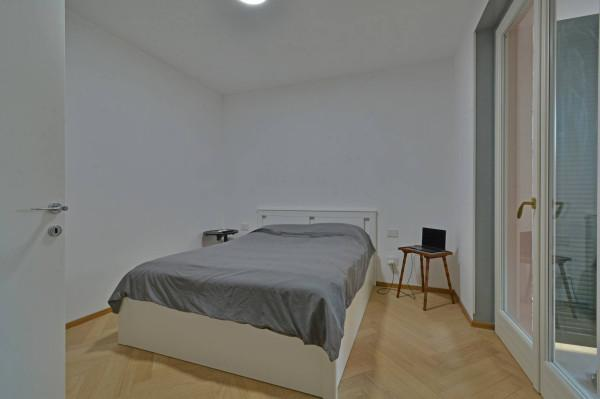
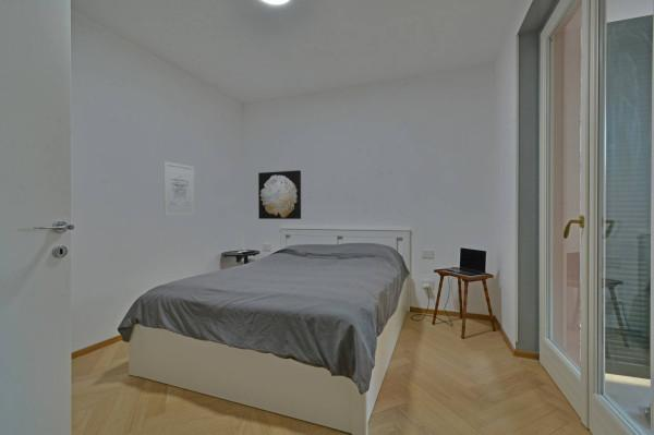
+ wall art [257,169,302,220]
+ wall art [162,160,196,217]
